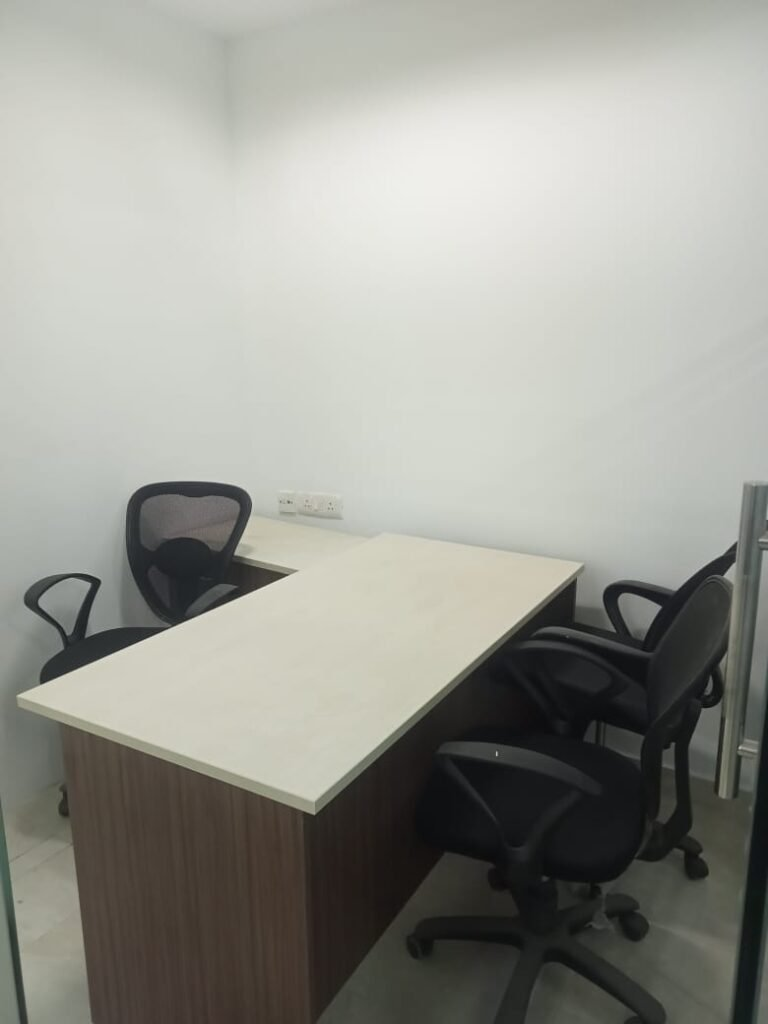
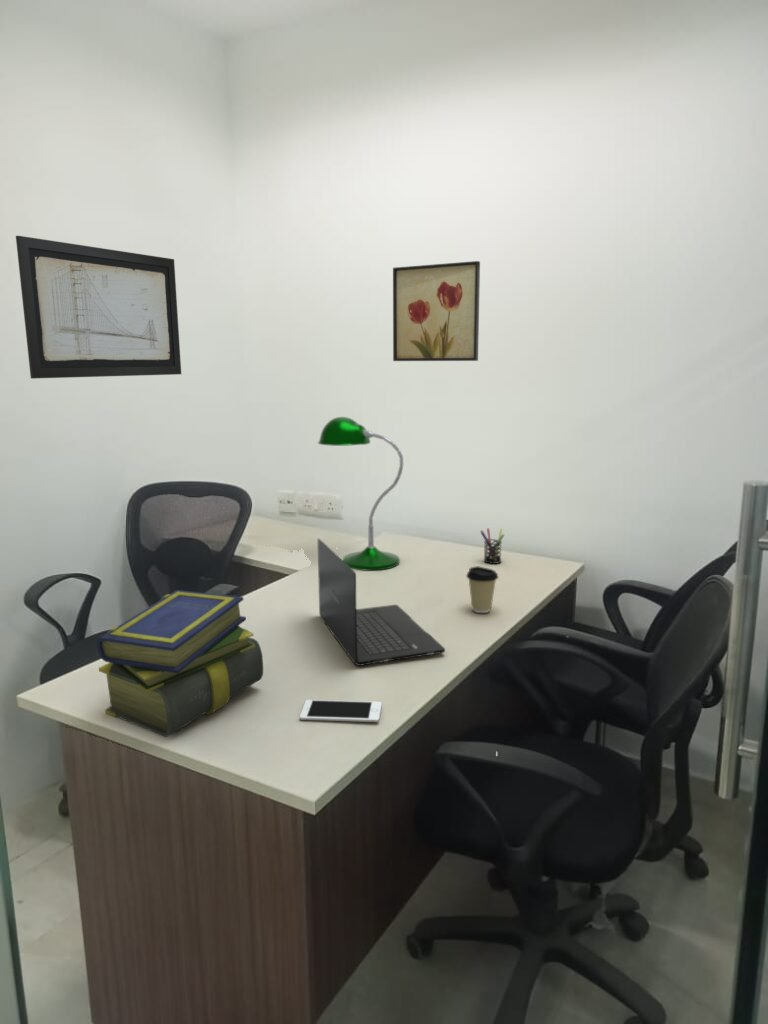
+ stack of books [96,589,264,738]
+ wall art [15,235,182,380]
+ coffee cup [465,565,499,614]
+ cell phone [299,699,383,723]
+ laptop [317,538,446,667]
+ wall art [392,260,481,362]
+ desk lamp [317,416,404,572]
+ pen holder [479,527,505,565]
